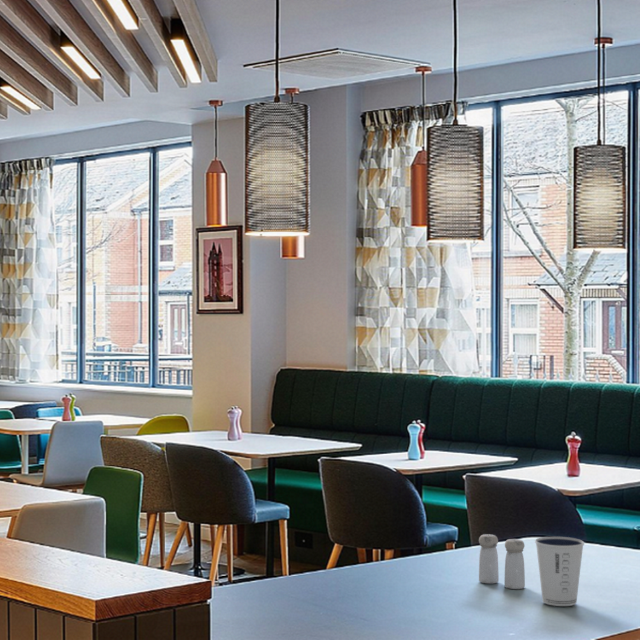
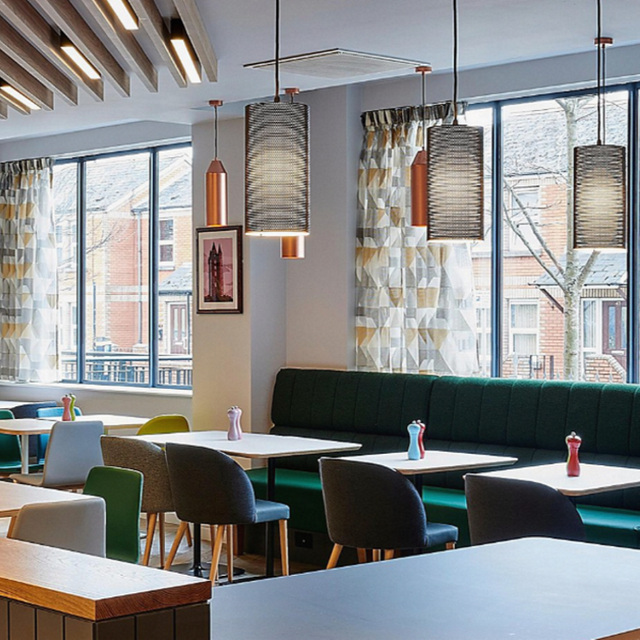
- dixie cup [534,536,585,607]
- salt and pepper shaker [478,533,526,590]
